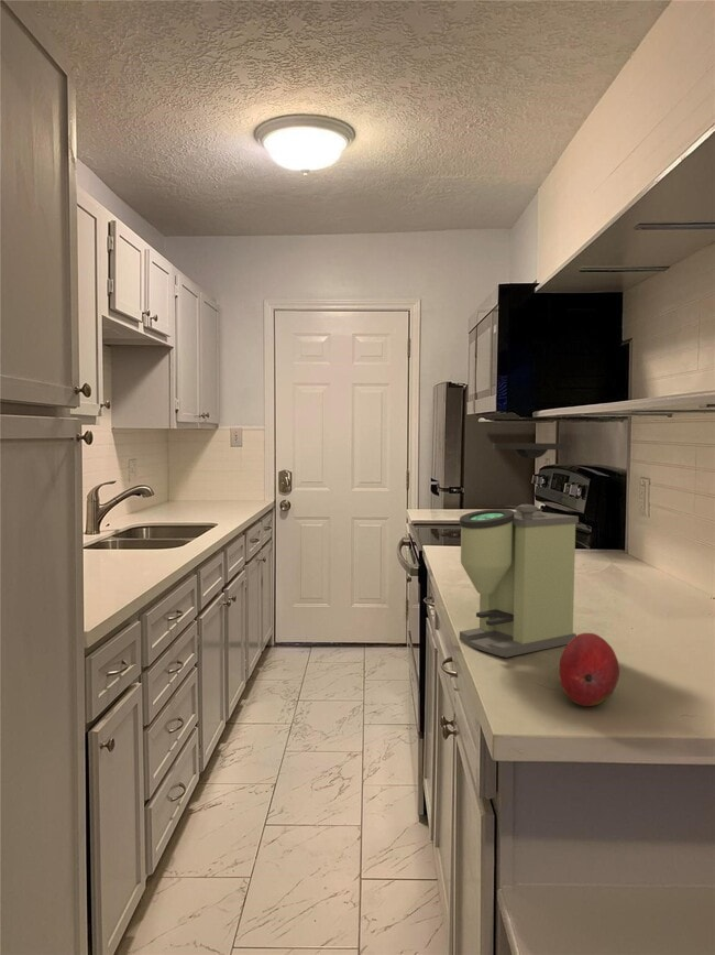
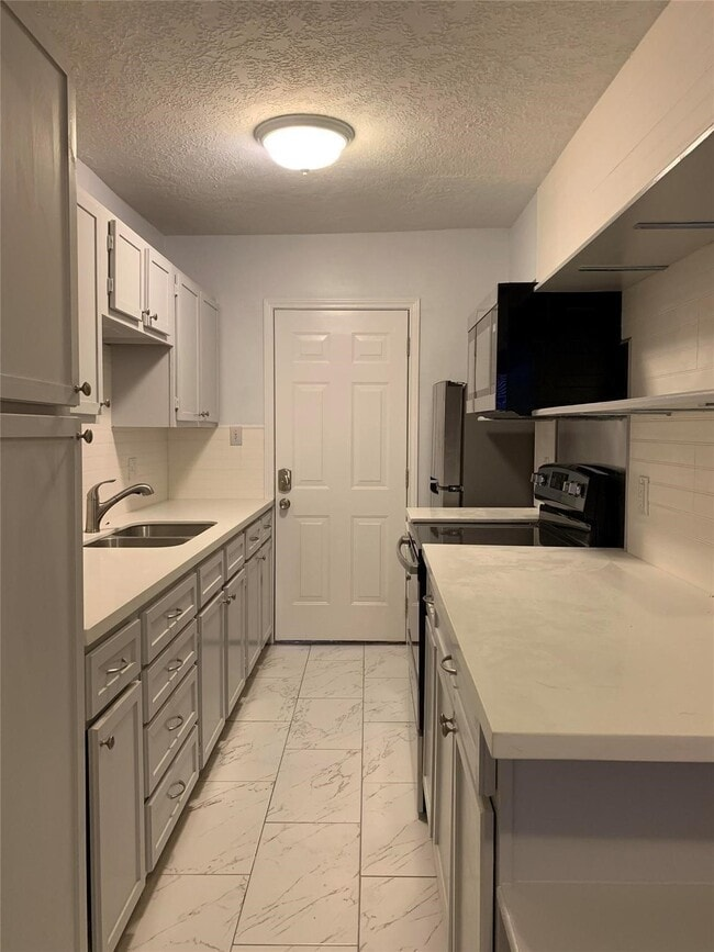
- fruit [558,632,620,707]
- coffee grinder [459,442,580,659]
